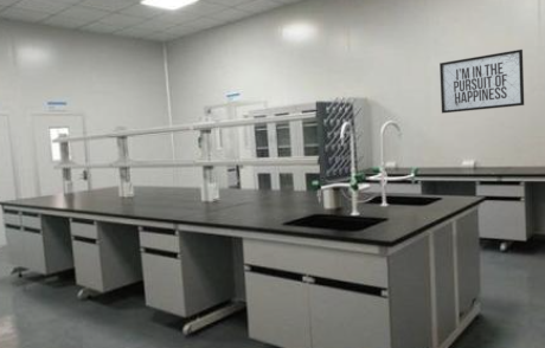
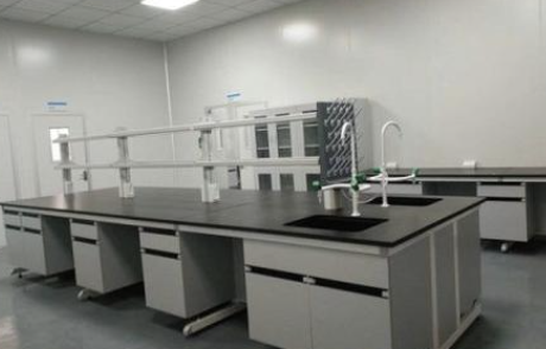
- mirror [438,49,525,115]
